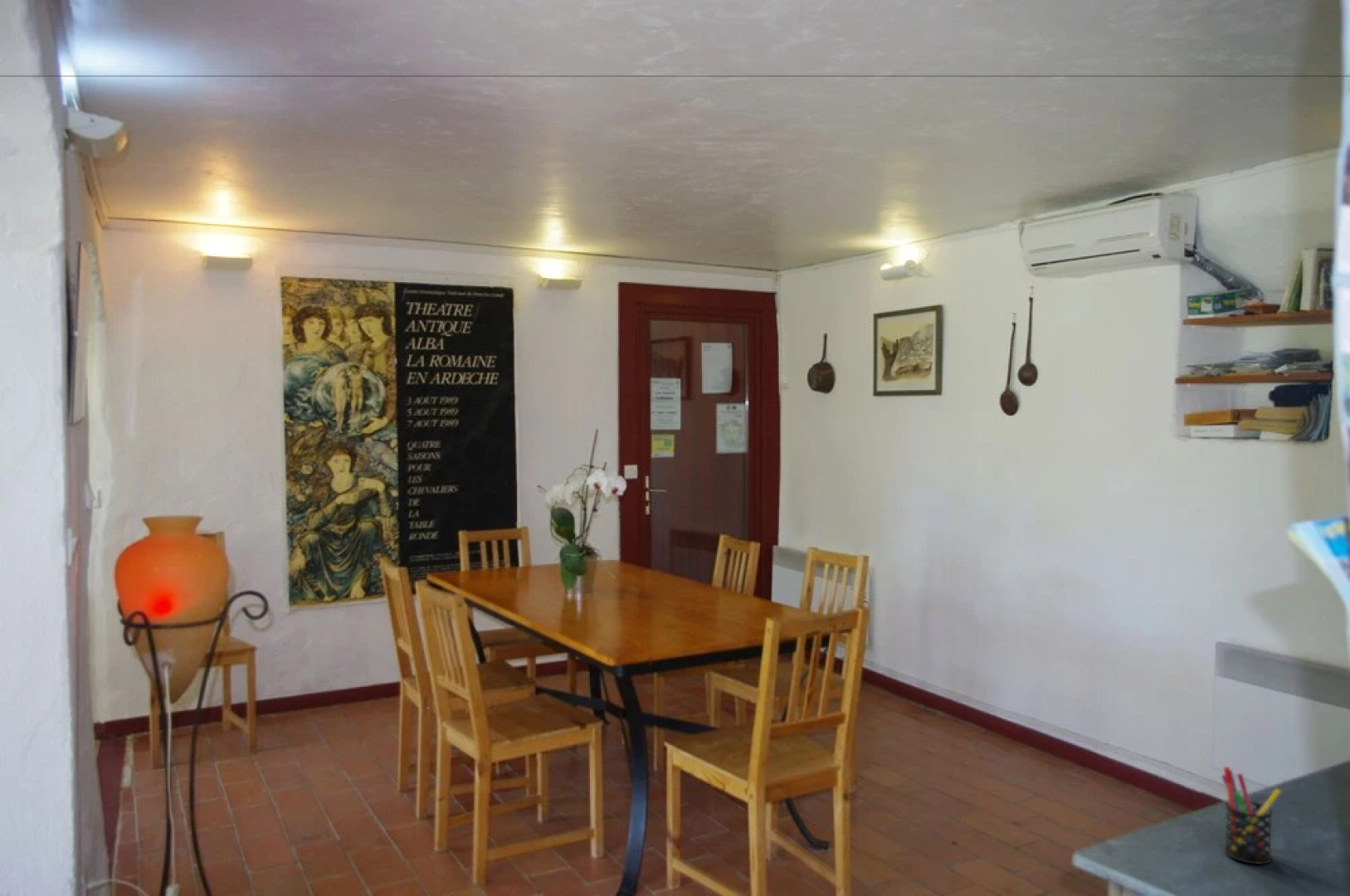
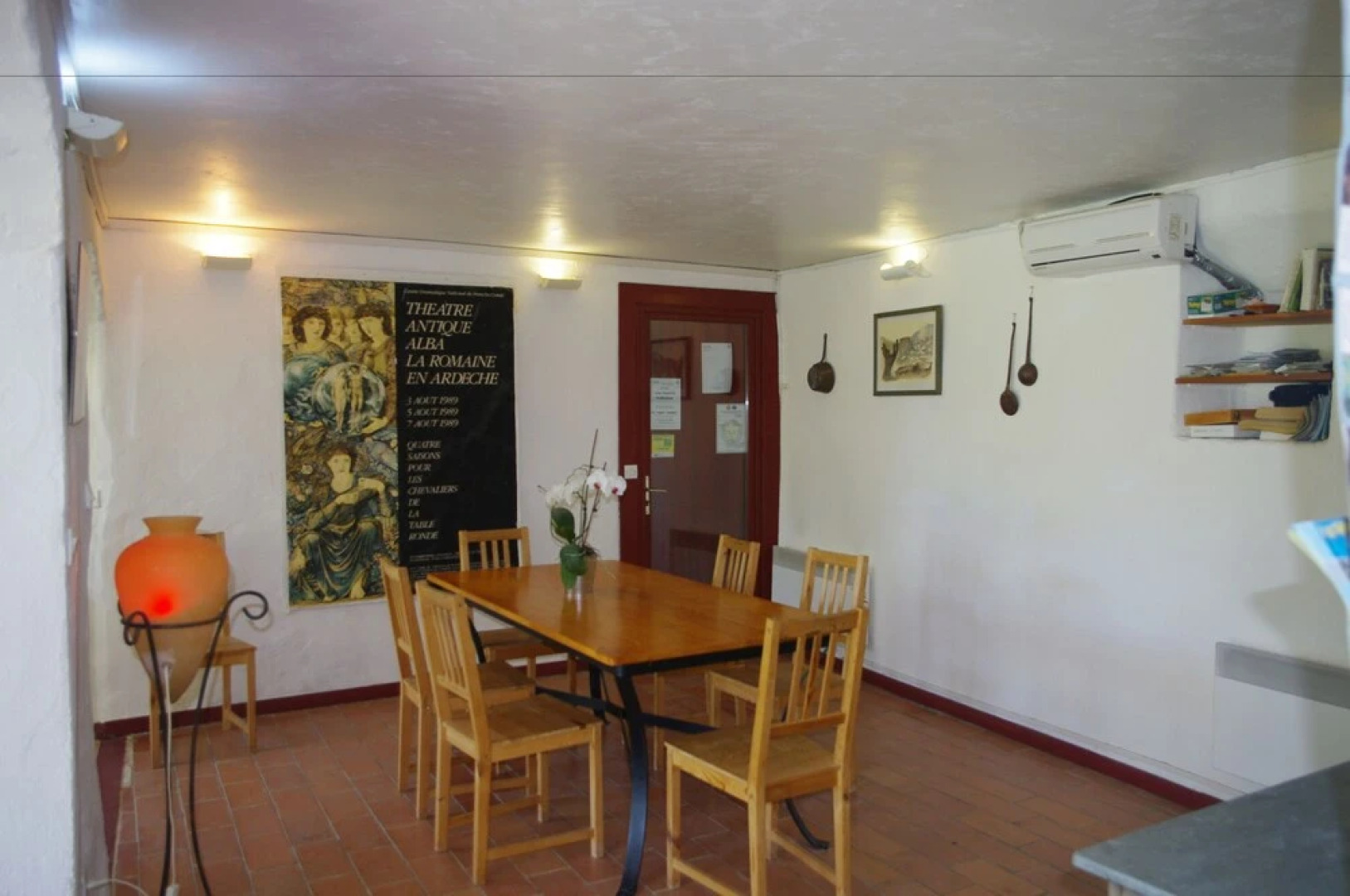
- pen holder [1221,766,1282,865]
